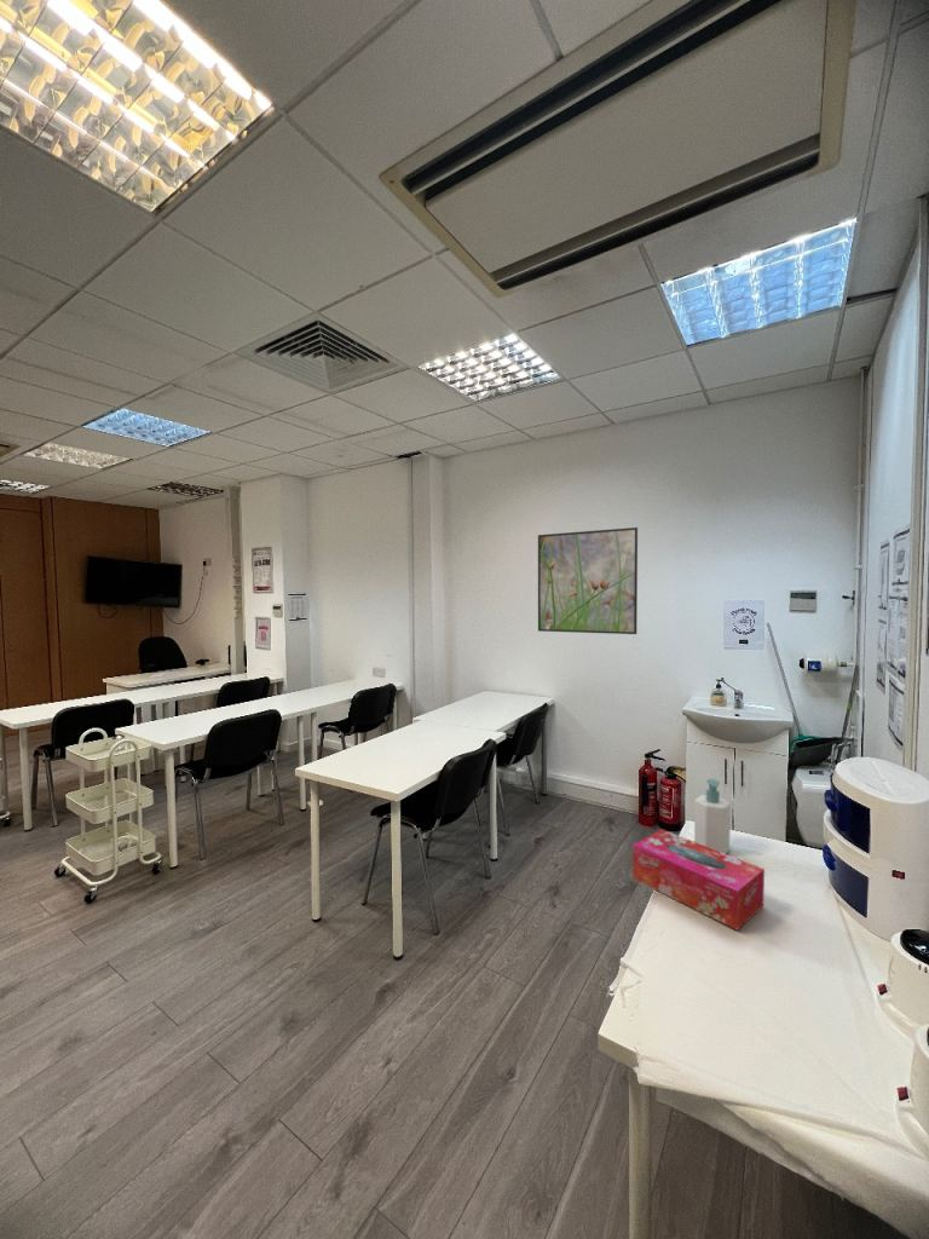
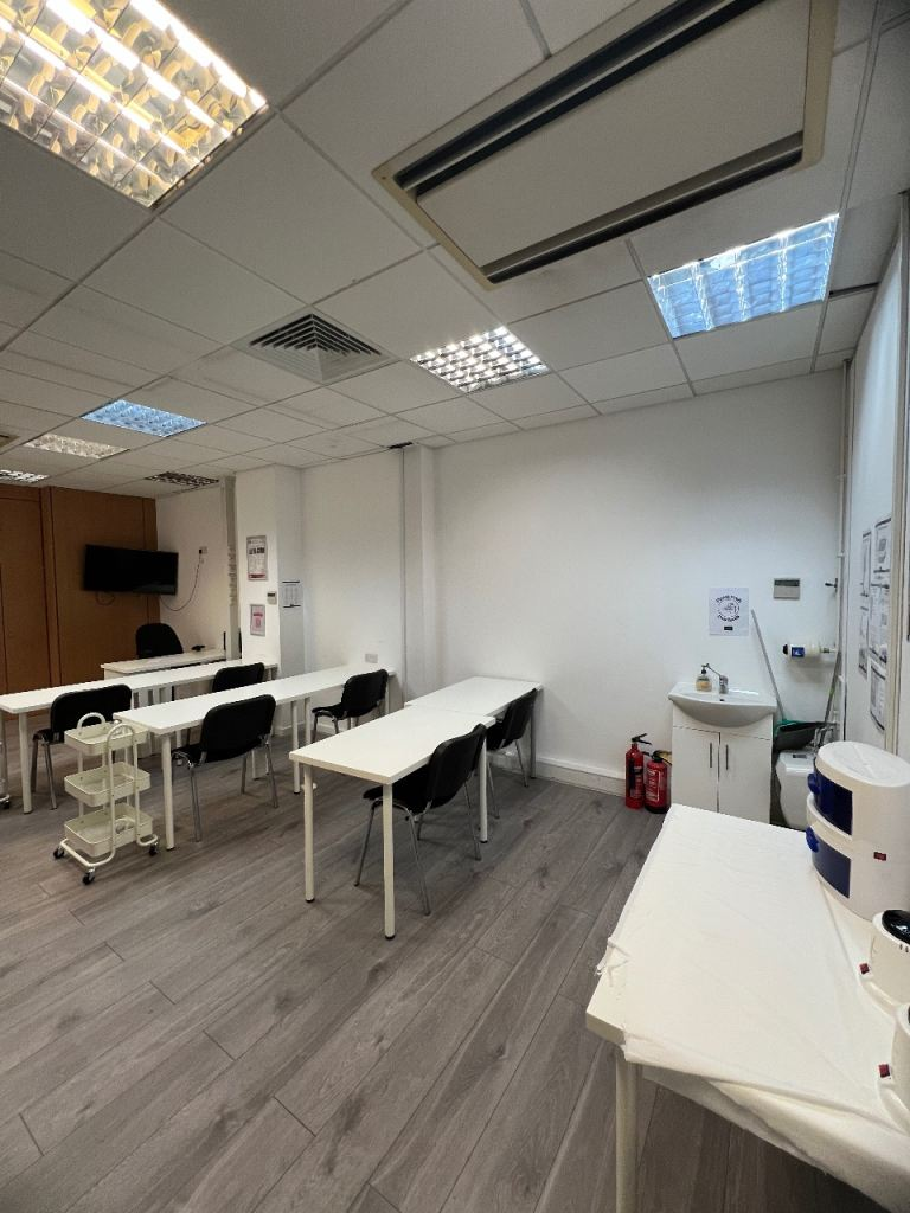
- tissue box [631,828,766,932]
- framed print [537,526,639,635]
- soap bottle [693,778,732,854]
